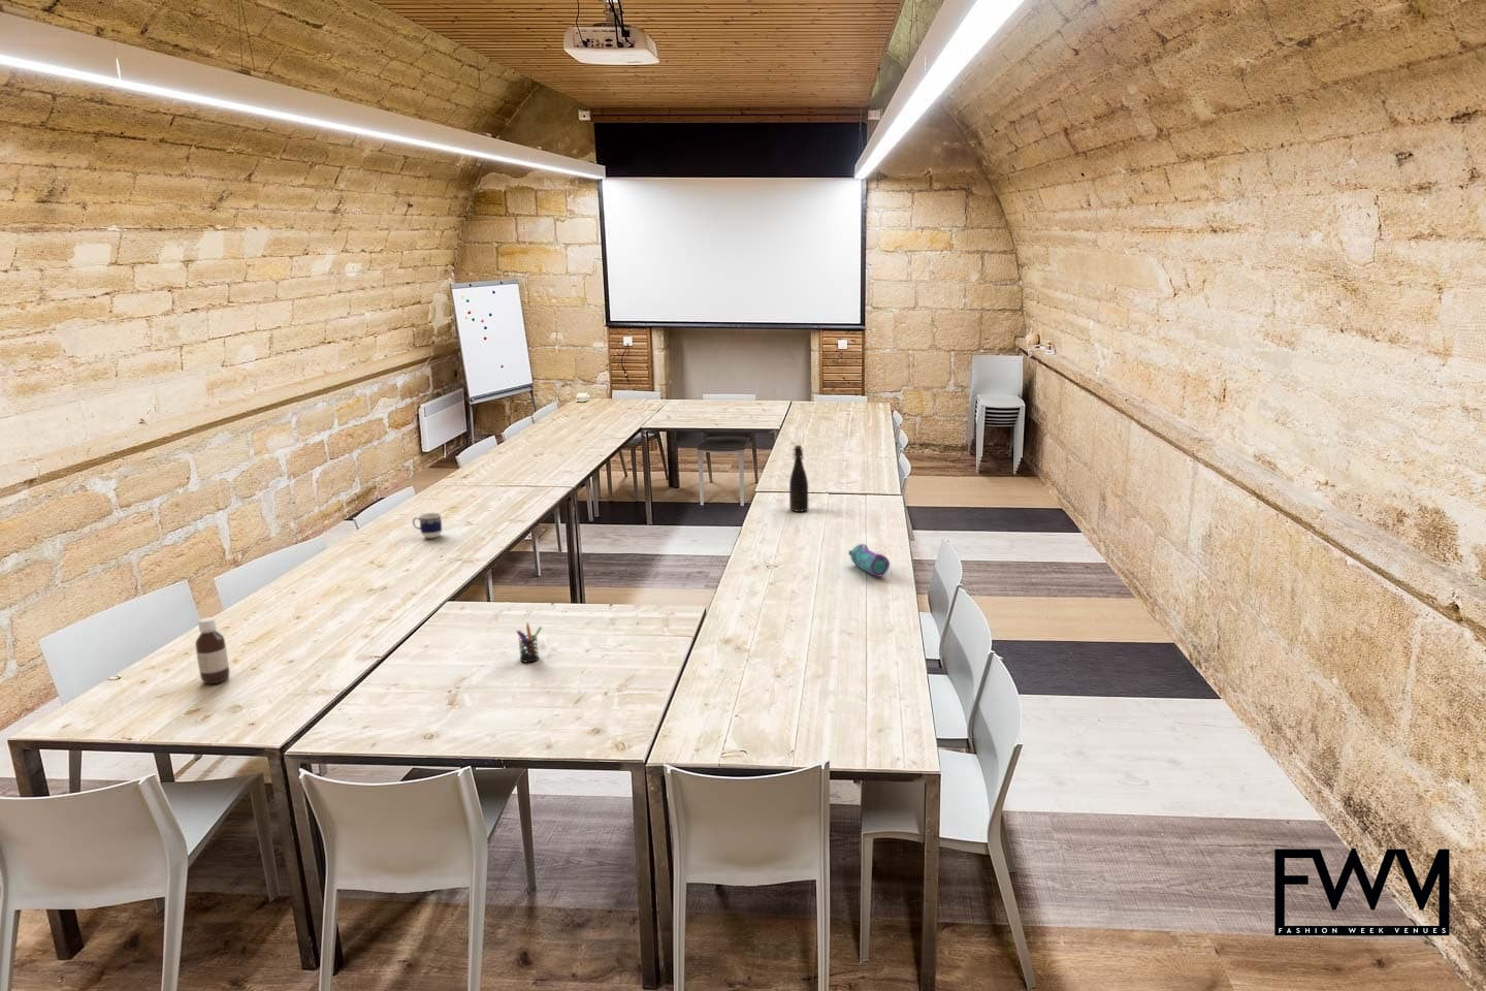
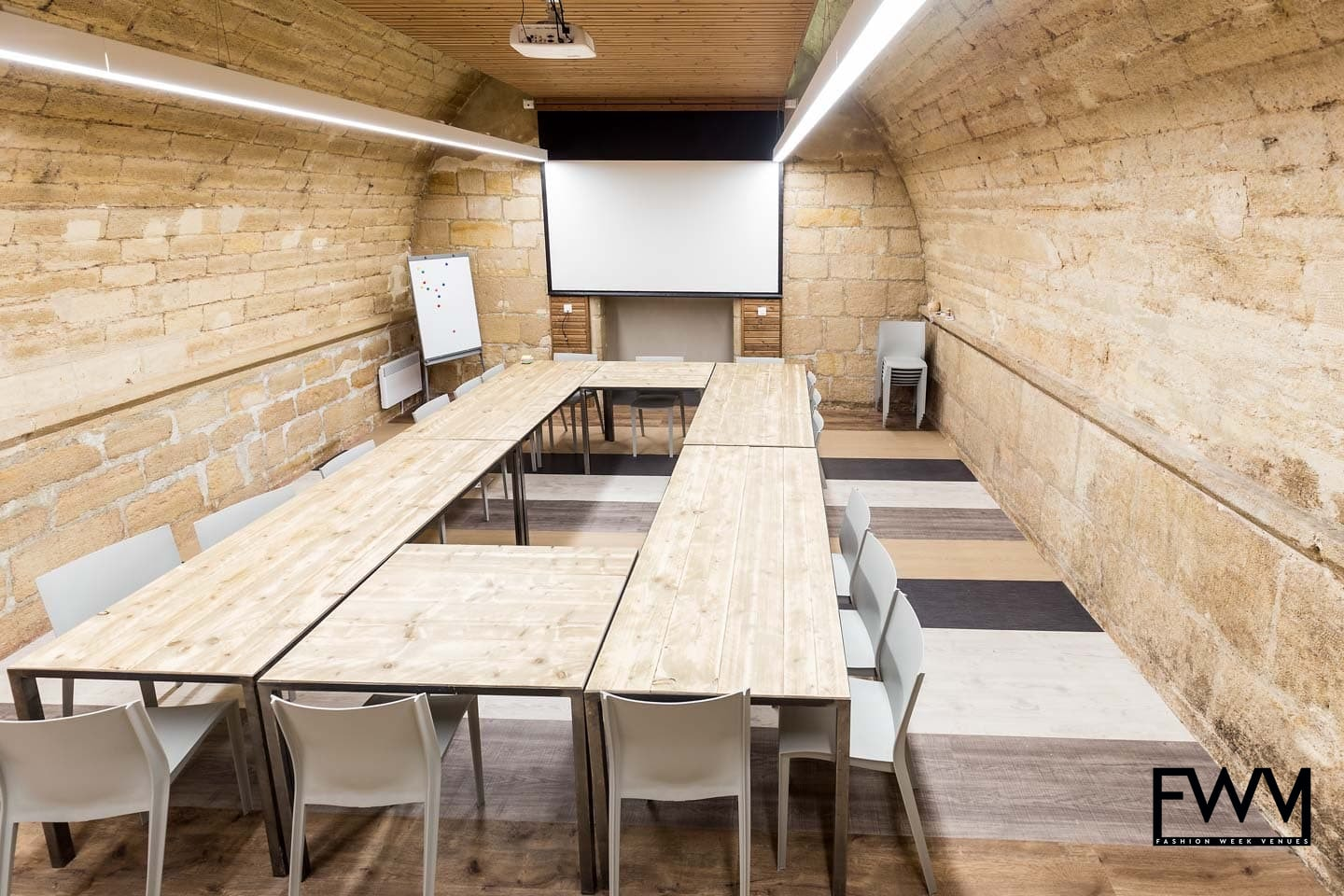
- pen holder [516,622,543,664]
- bottle [788,444,809,513]
- pencil case [847,542,890,578]
- bottle [193,616,230,686]
- cup [411,512,442,539]
